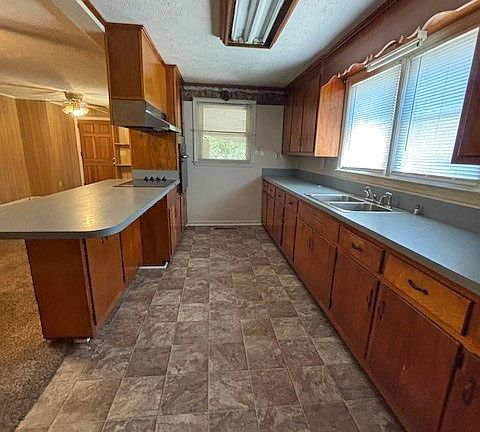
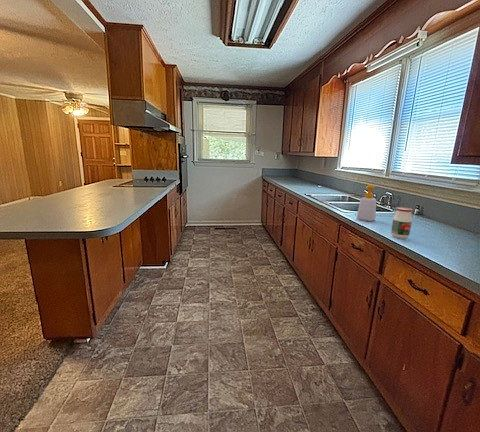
+ jar [390,206,414,240]
+ soap bottle [356,184,377,222]
